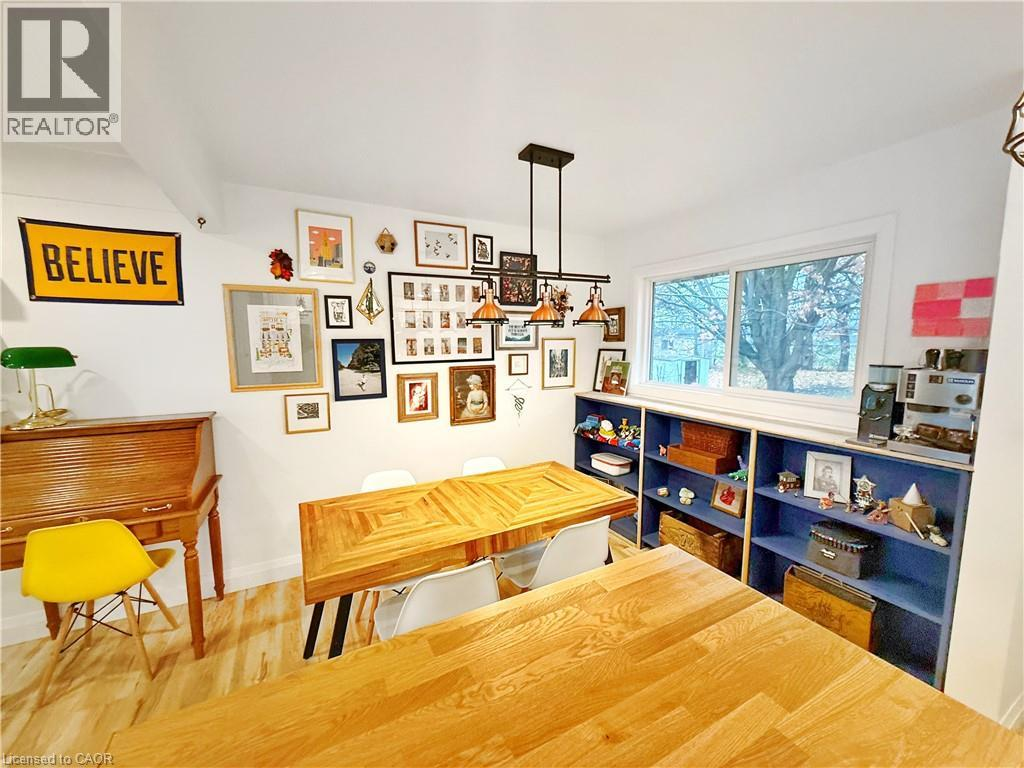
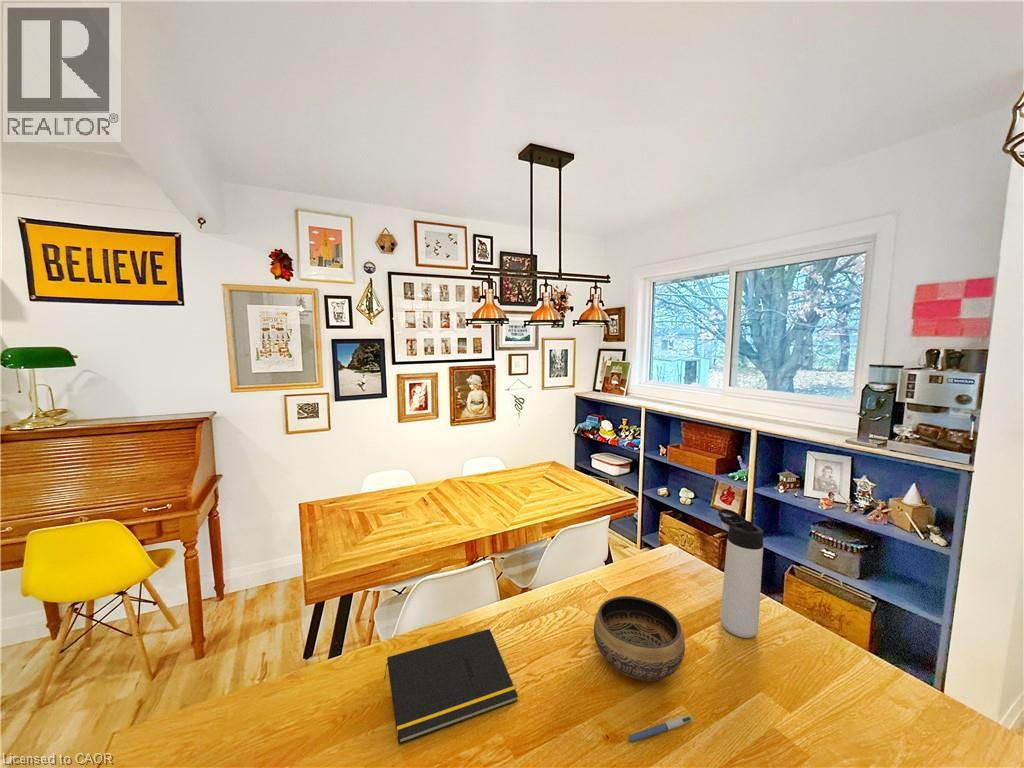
+ pen [626,715,694,742]
+ notepad [383,628,519,745]
+ thermos bottle [717,508,764,639]
+ bowl [593,595,686,681]
